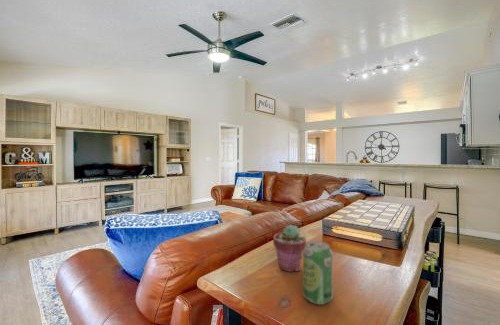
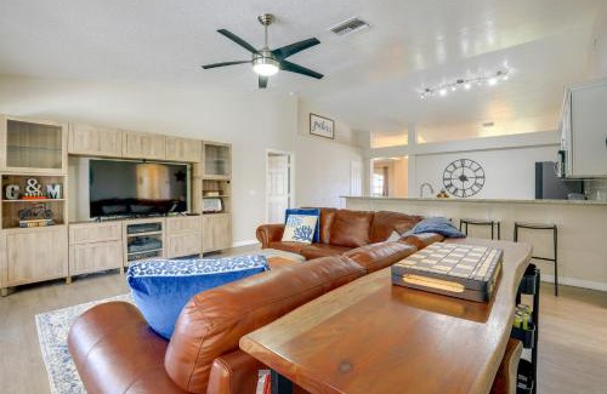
- beverage can [302,240,334,306]
- potted succulent [272,223,307,273]
